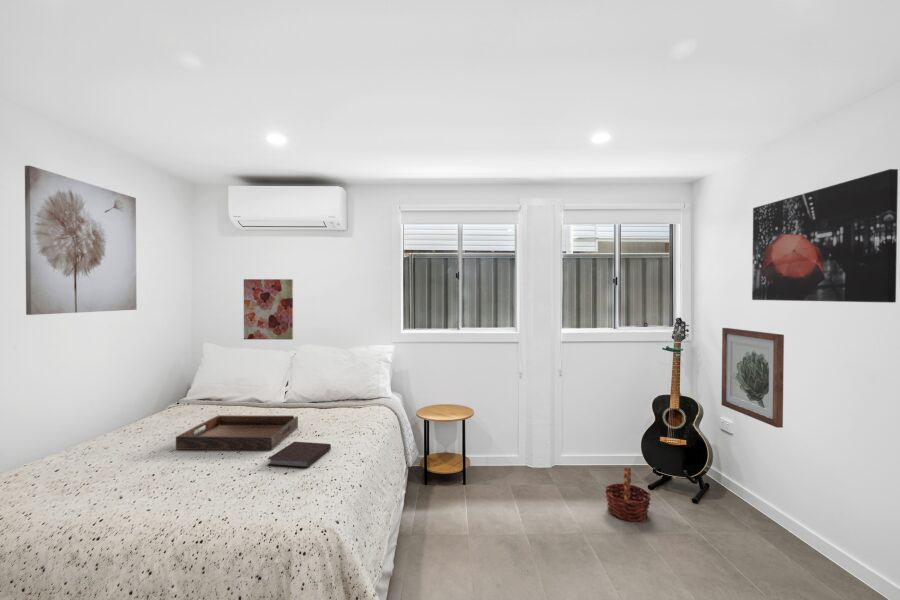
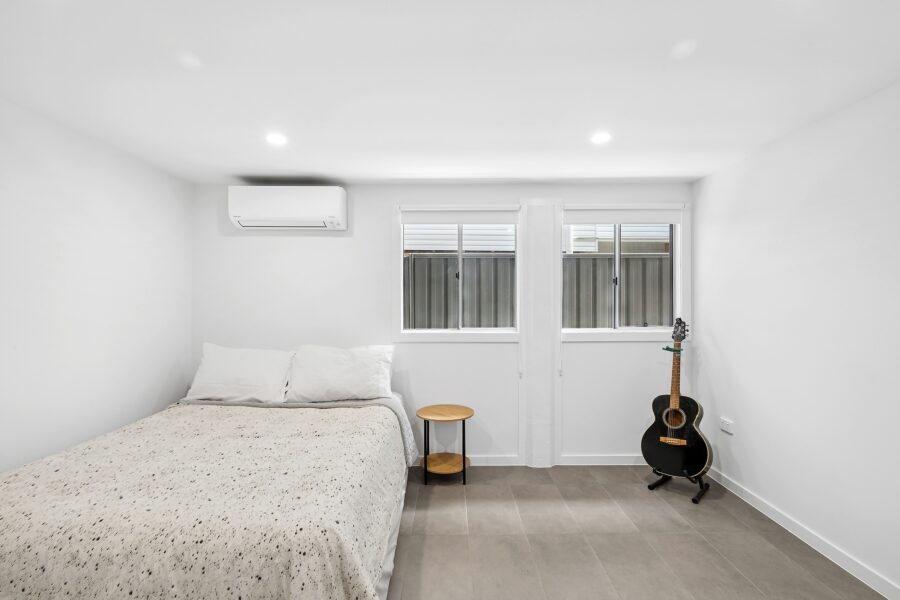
- wall art [24,165,138,316]
- wall art [751,168,899,304]
- wall art [243,278,294,341]
- wall art [721,327,785,429]
- serving tray [175,414,299,452]
- basket [604,466,652,522]
- notebook [267,441,332,469]
